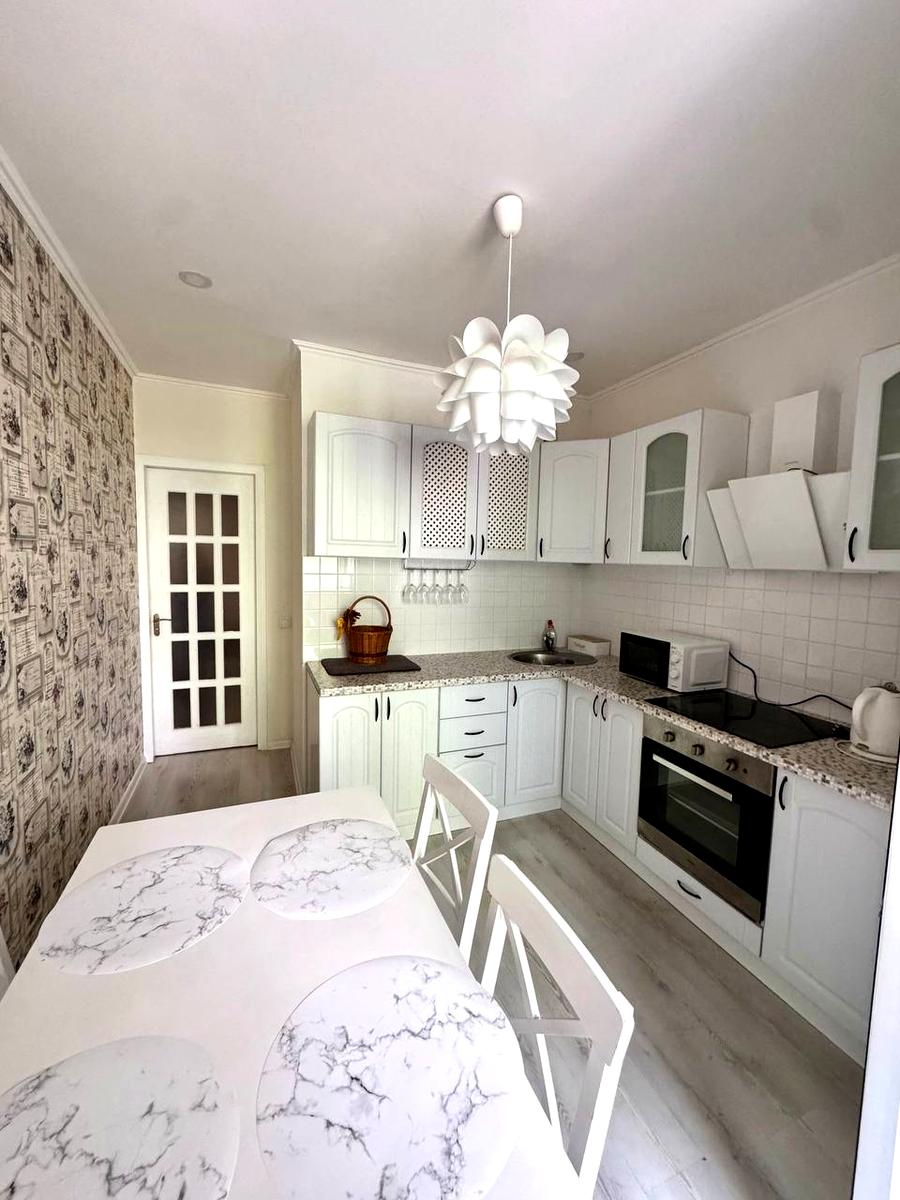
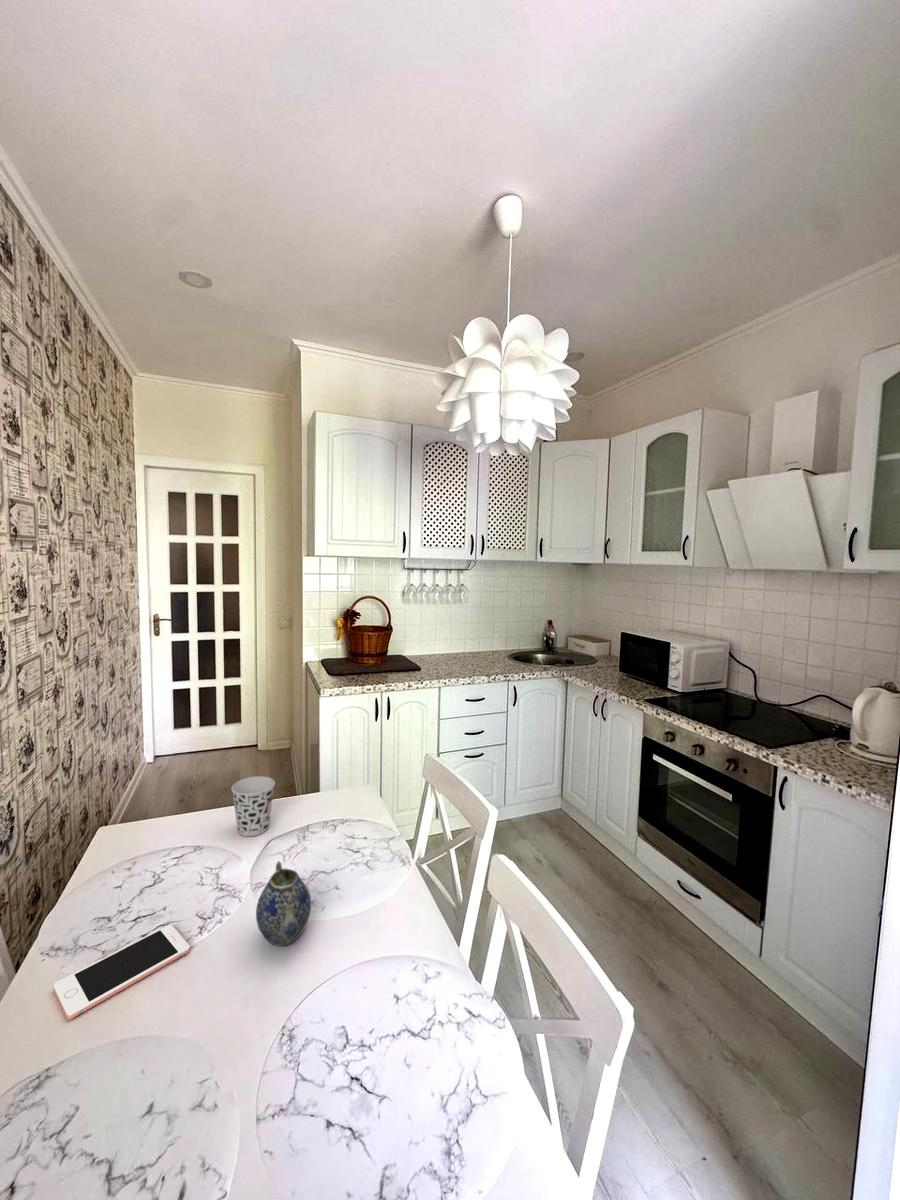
+ cell phone [53,924,191,1020]
+ teapot [255,860,312,947]
+ cup [230,775,276,837]
